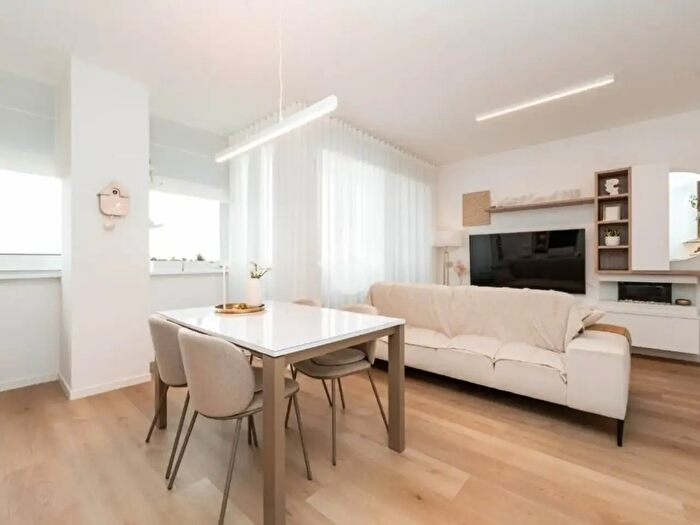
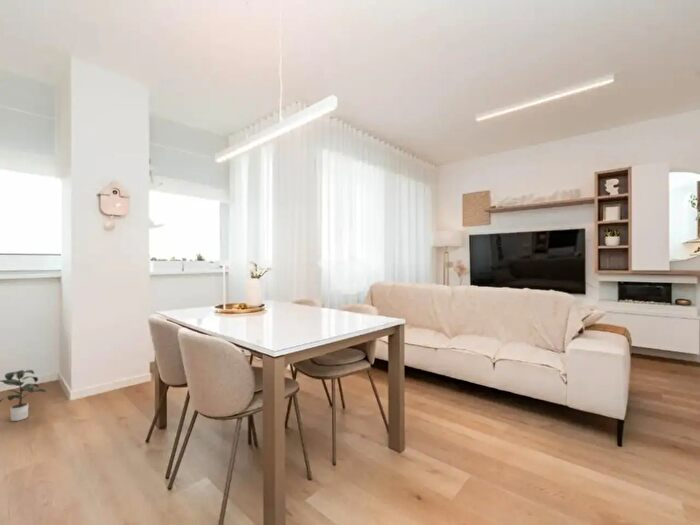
+ potted plant [0,369,47,422]
